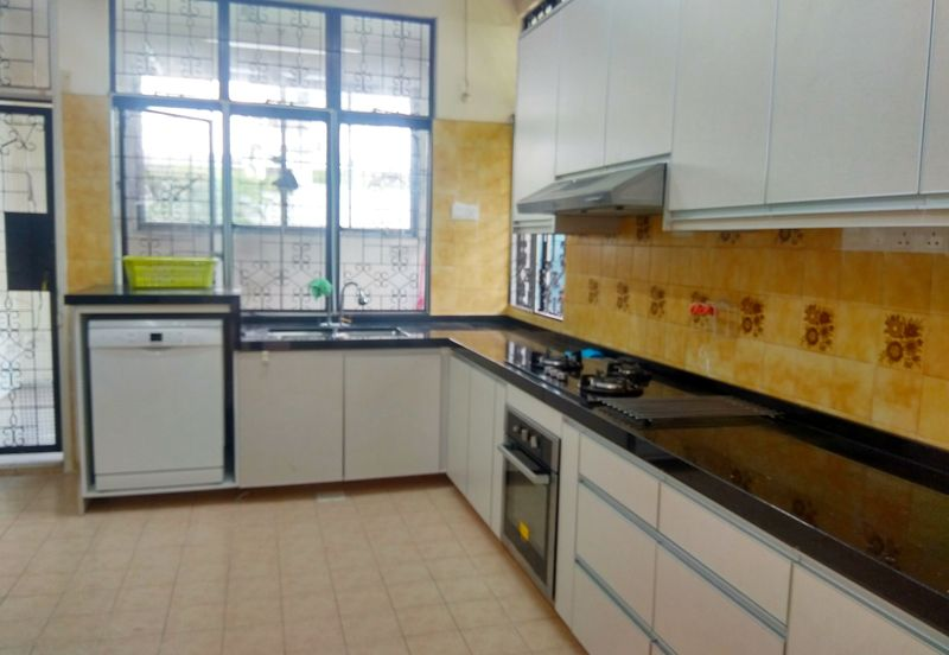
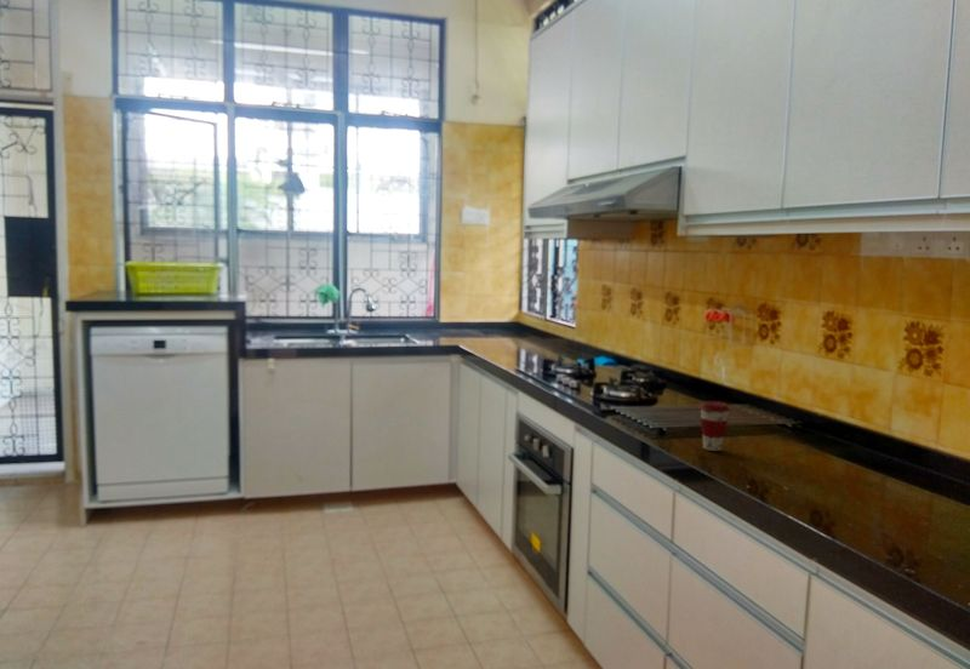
+ coffee cup [698,400,731,452]
